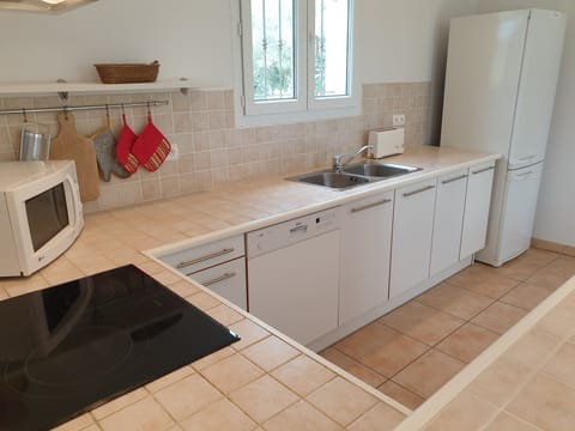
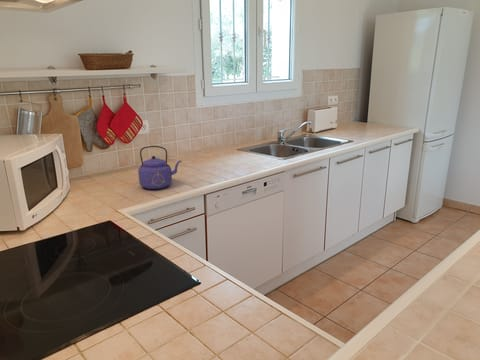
+ kettle [137,145,182,190]
